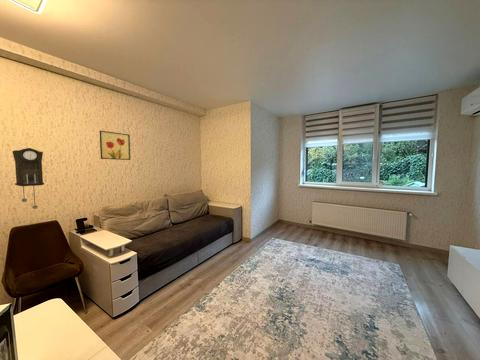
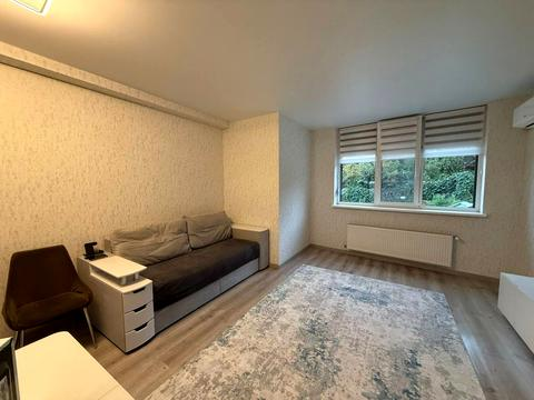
- pendulum clock [11,147,45,210]
- wall art [99,130,131,161]
